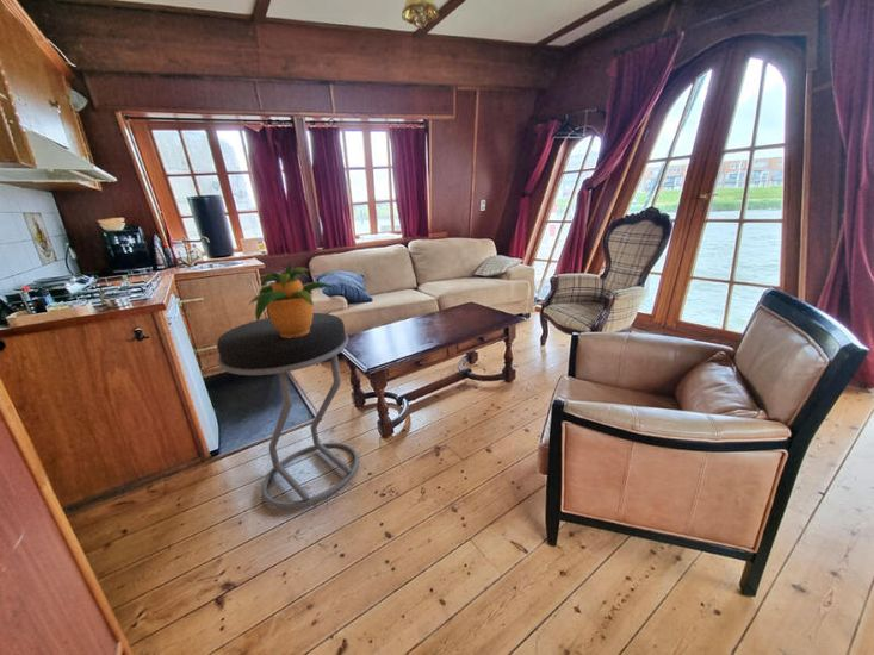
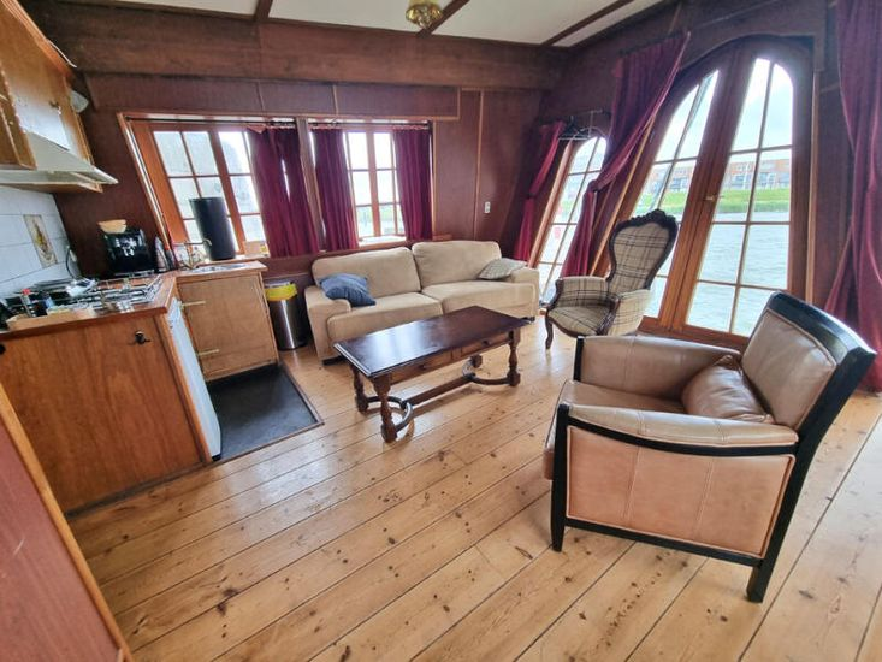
- potted plant [247,261,337,338]
- stool [216,312,360,510]
